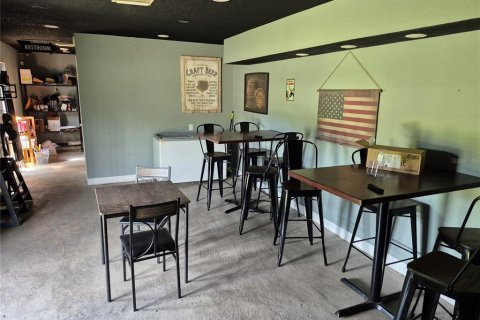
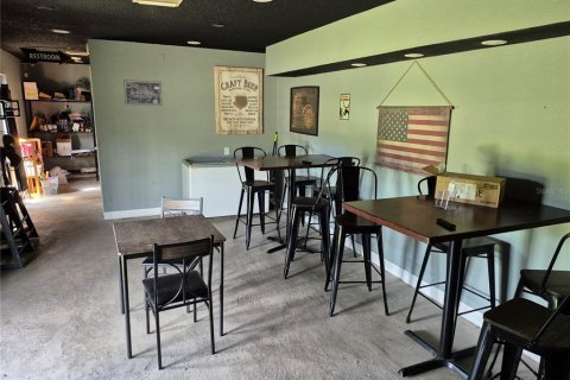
+ wall art [122,78,163,107]
